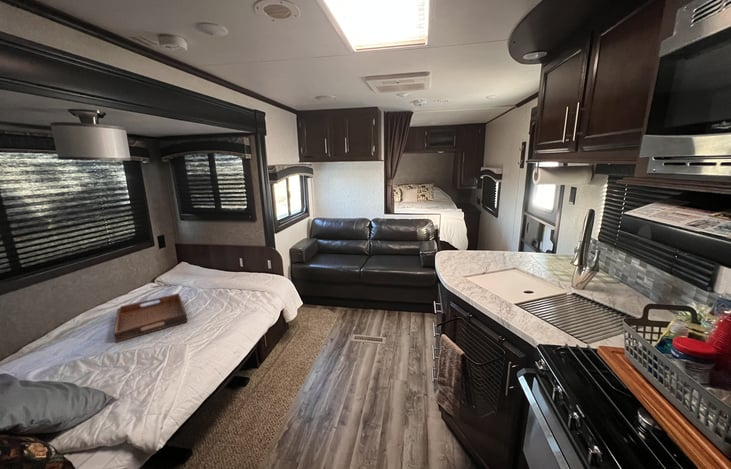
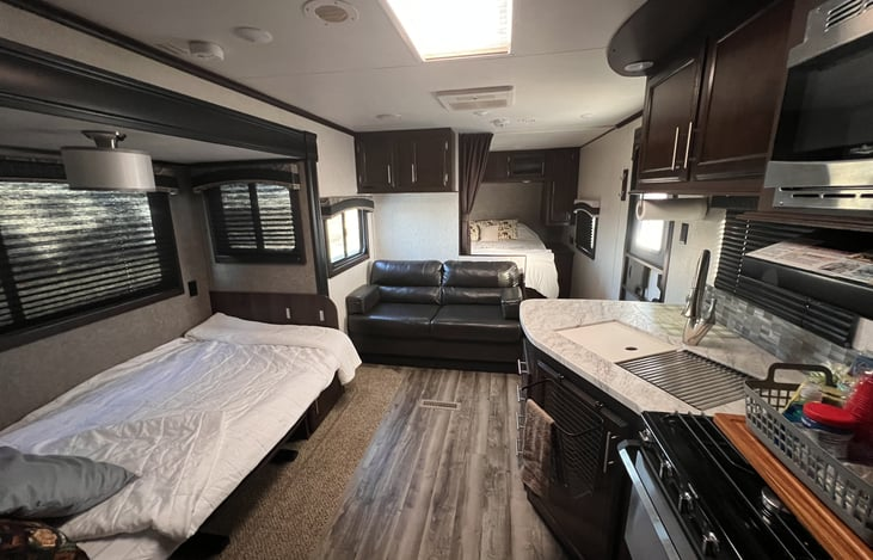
- serving tray [113,293,189,343]
